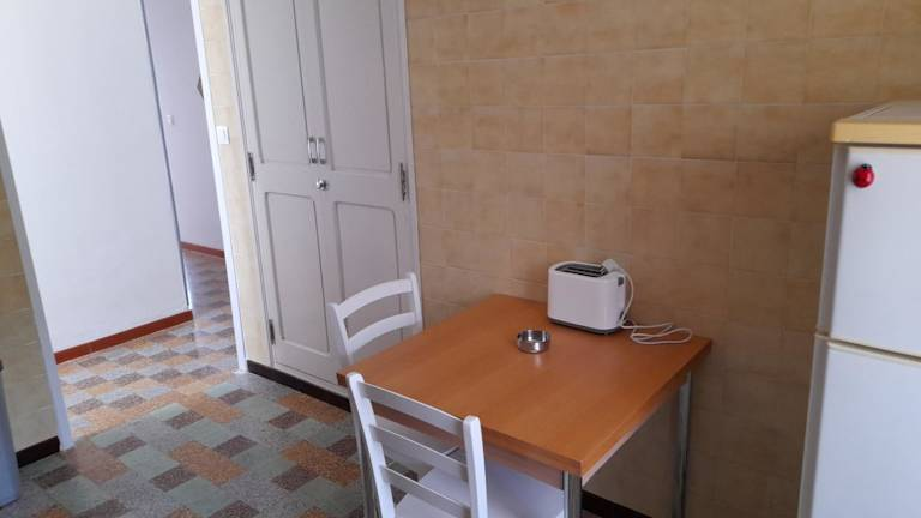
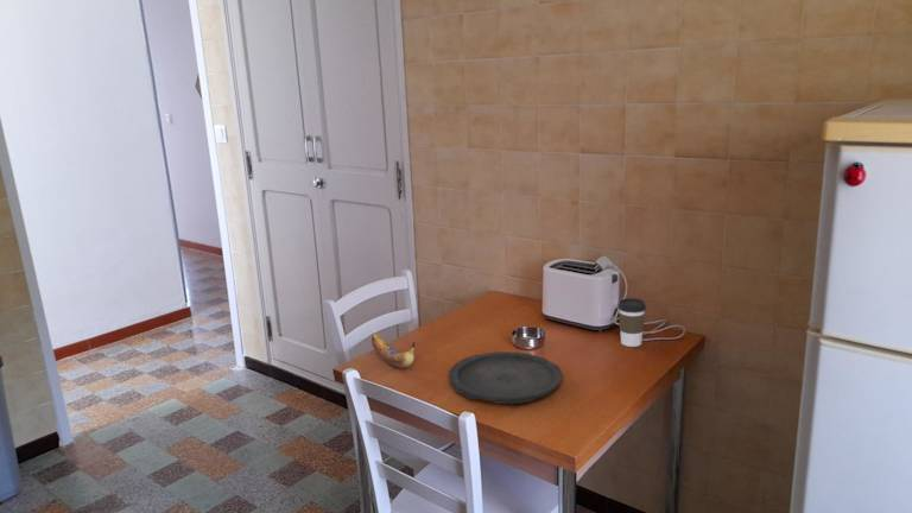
+ coffee cup [618,297,647,348]
+ plate [448,350,563,405]
+ banana [370,332,416,369]
